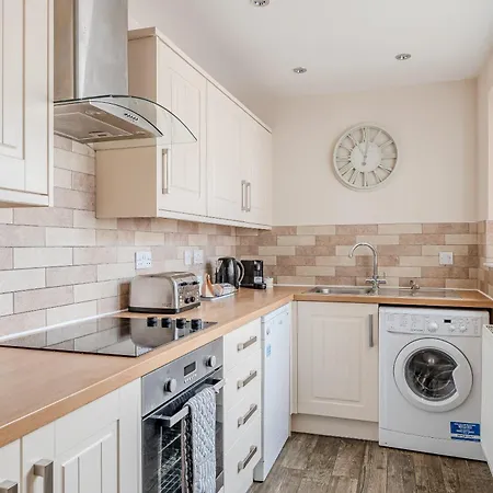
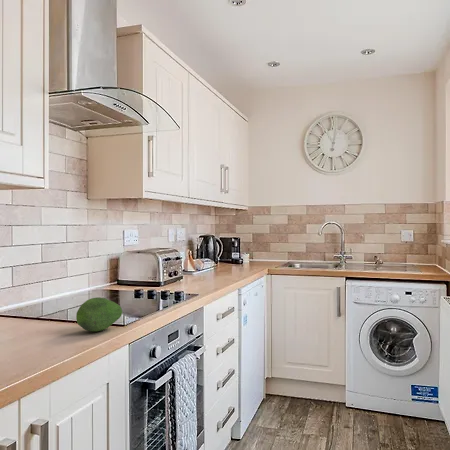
+ fruit [75,296,123,332]
